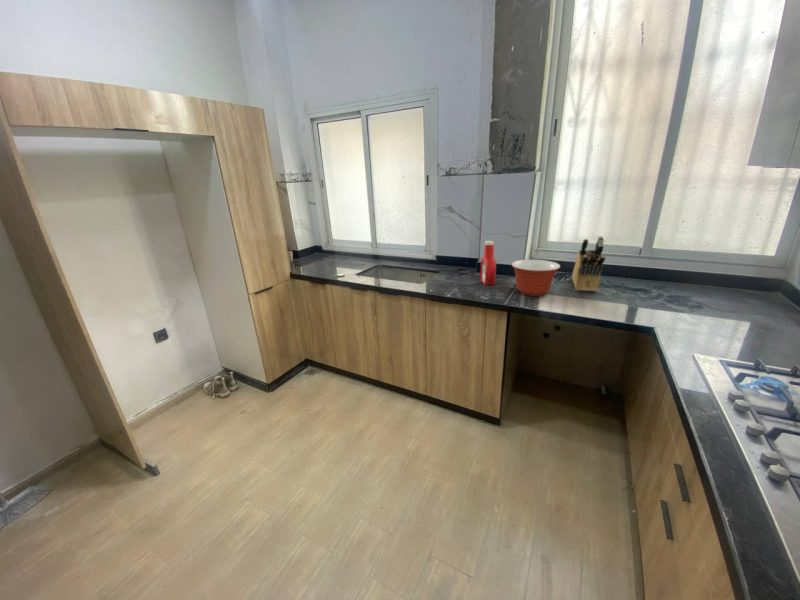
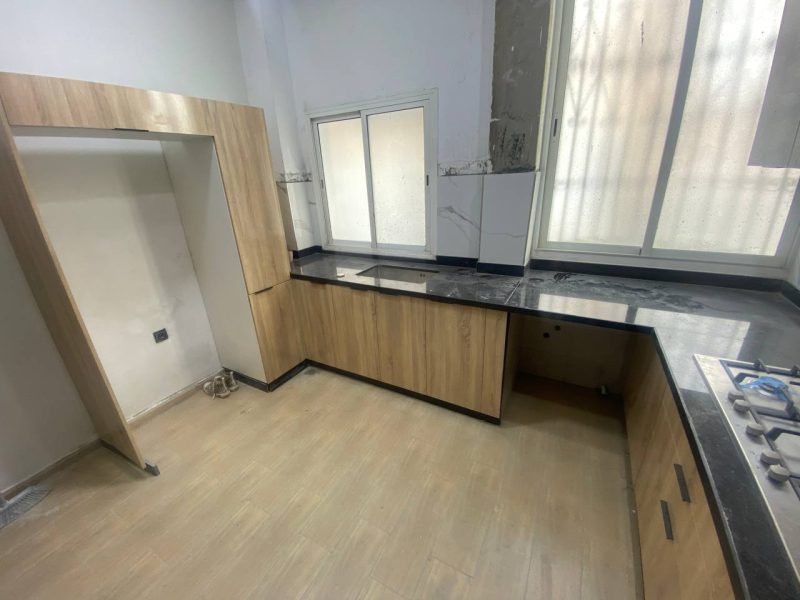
- mixing bowl [510,259,561,297]
- knife block [571,235,606,293]
- soap bottle [479,240,497,286]
